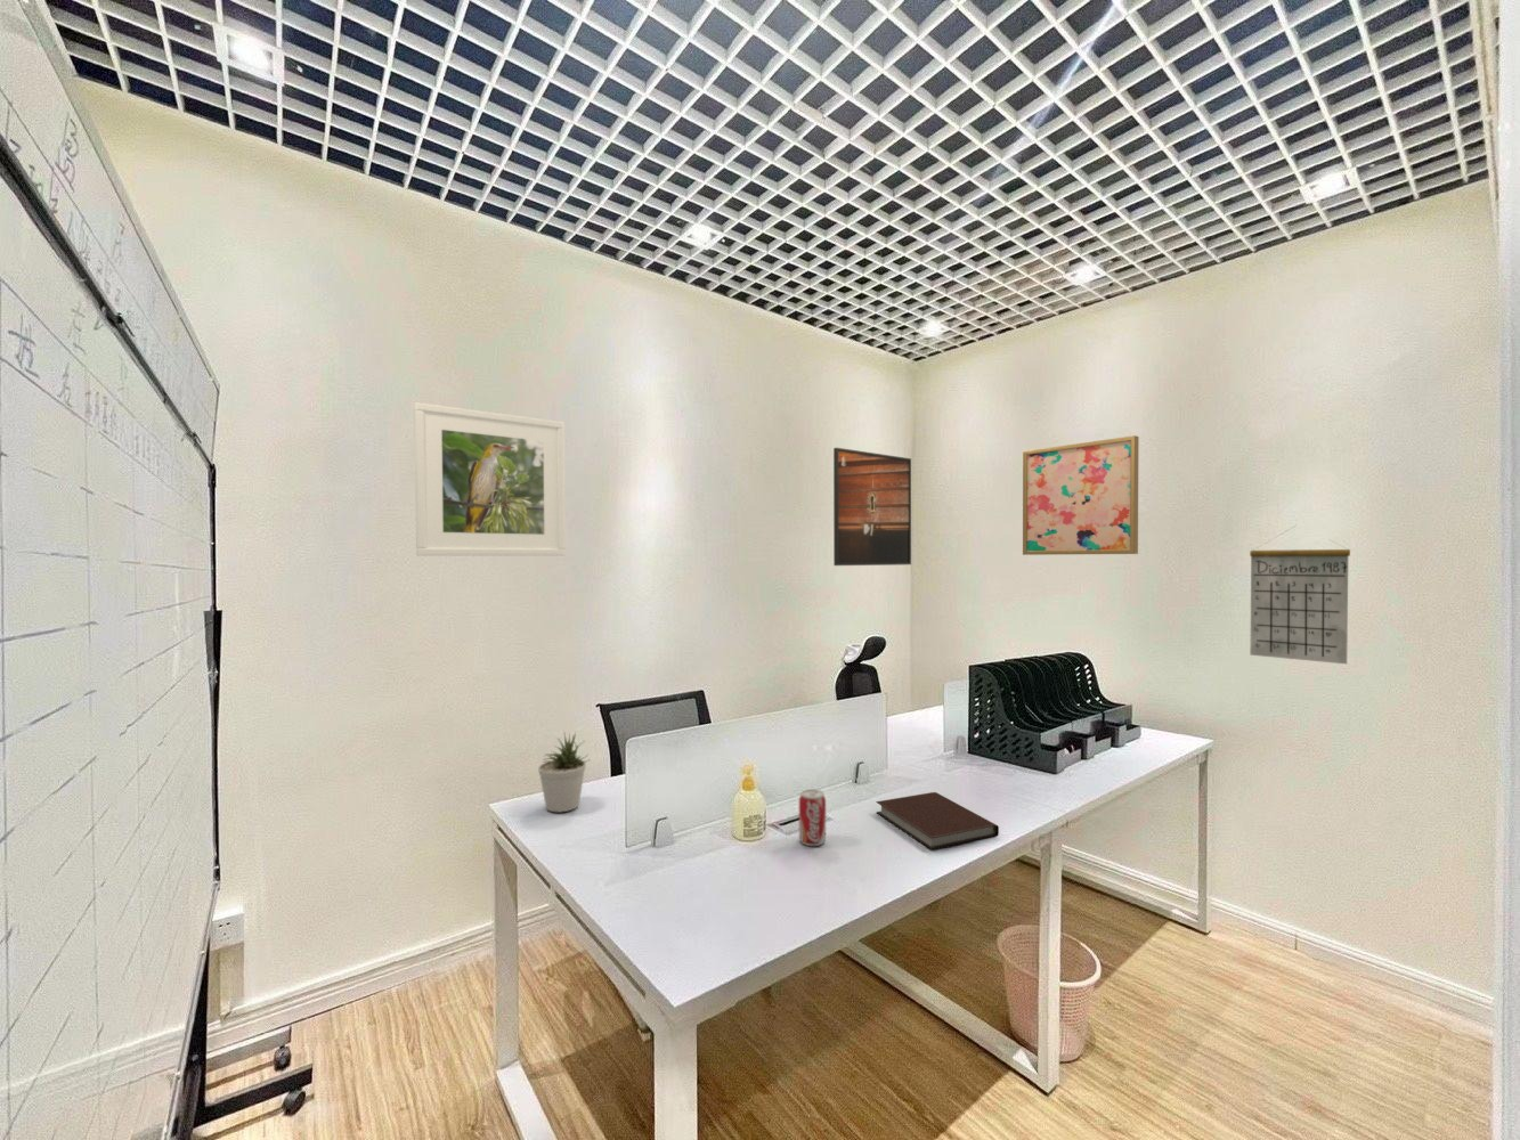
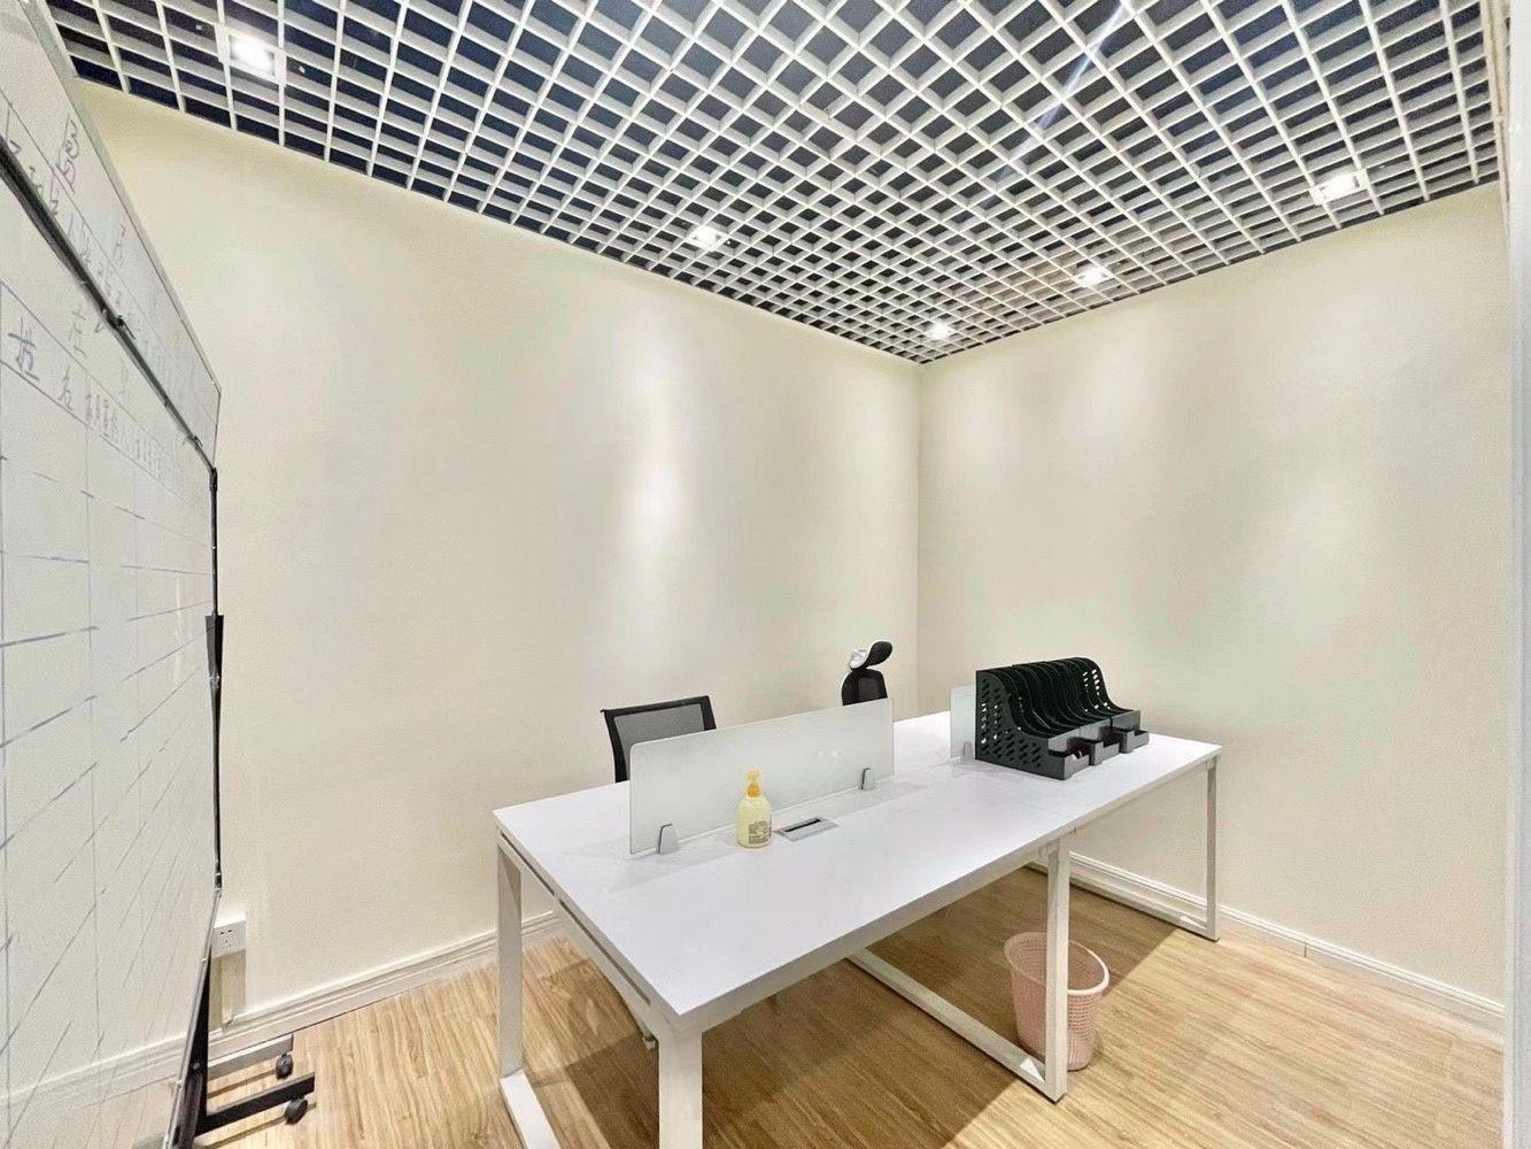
- beverage can [798,788,826,847]
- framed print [413,401,567,557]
- notebook [874,792,1000,851]
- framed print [832,447,913,566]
- wall art [1022,435,1140,557]
- potted plant [537,730,592,814]
- calendar [1248,526,1351,665]
